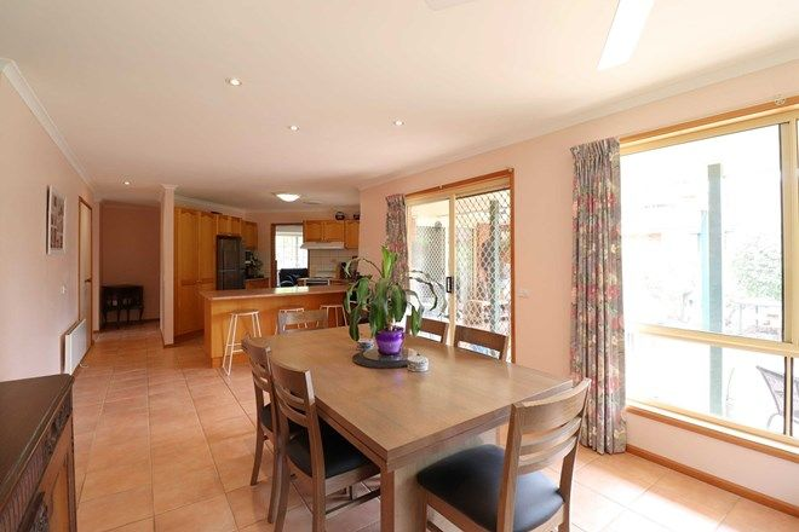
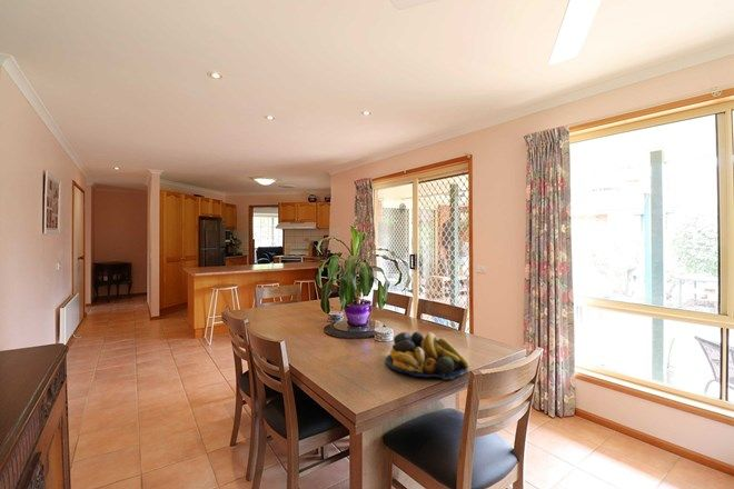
+ fruit bowl [385,331,469,380]
